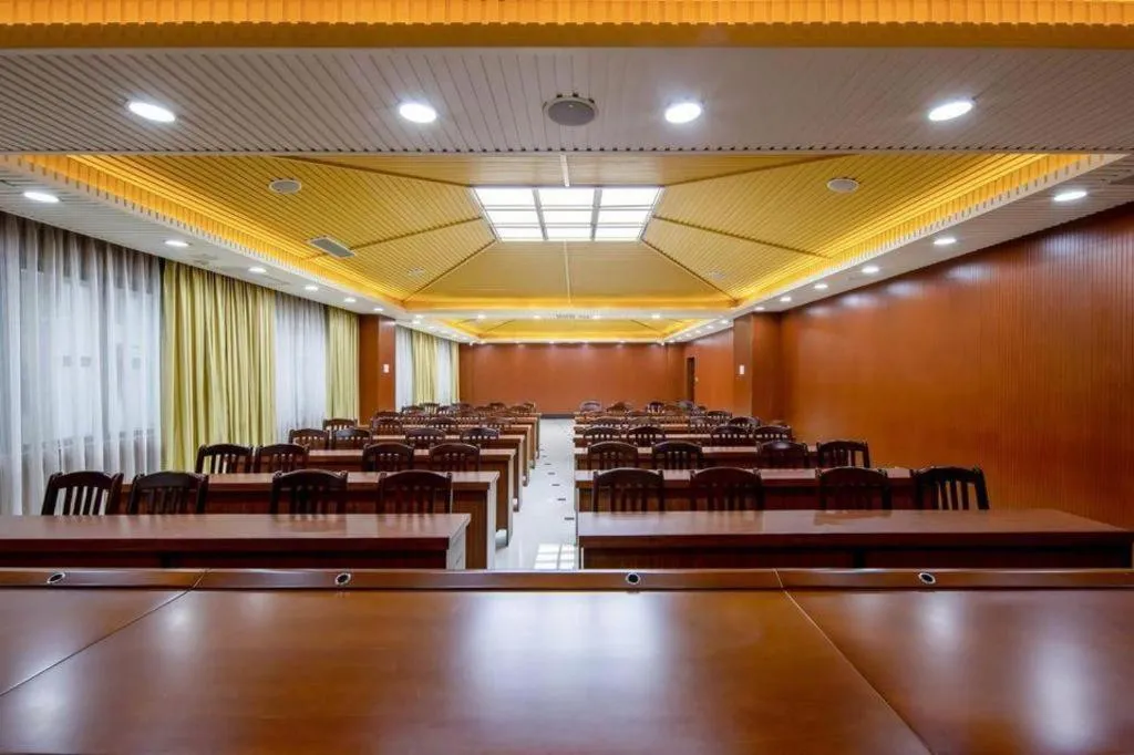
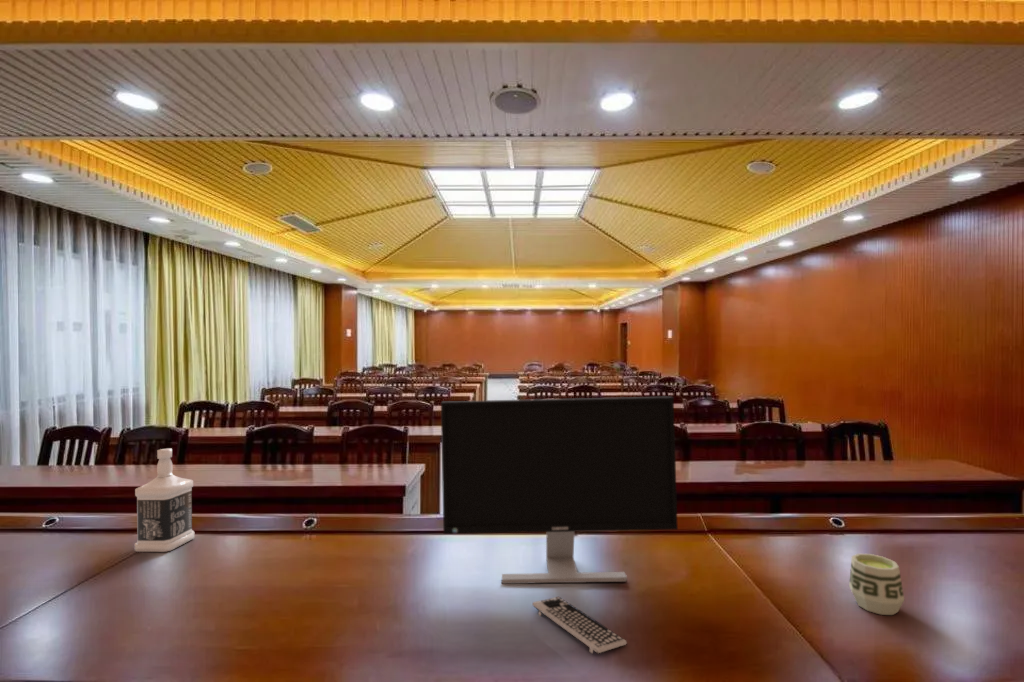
+ keyboard [531,596,628,654]
+ cup [848,553,905,616]
+ bottle [134,447,196,553]
+ monitor [440,395,679,585]
